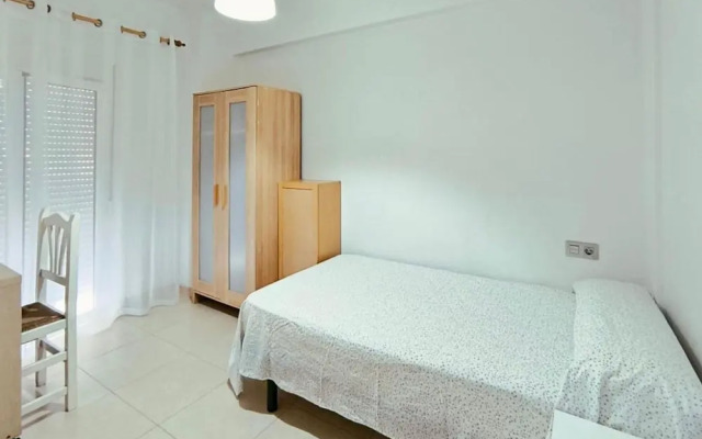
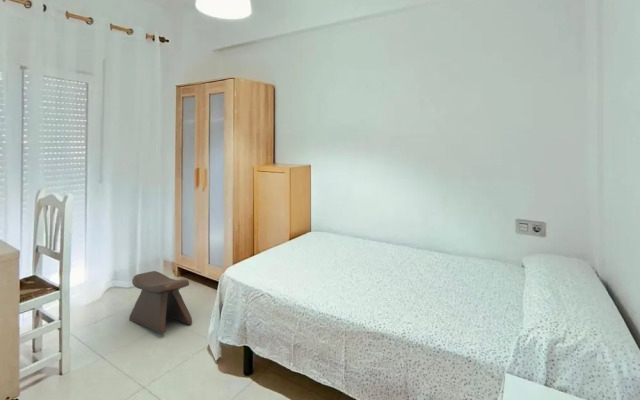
+ stool [128,270,193,334]
